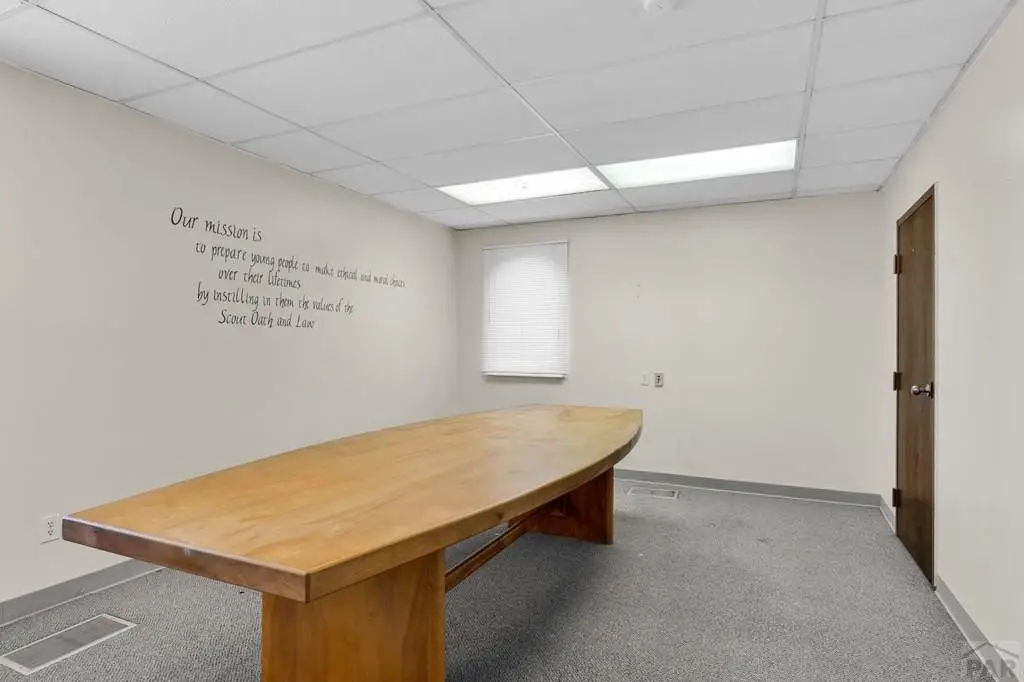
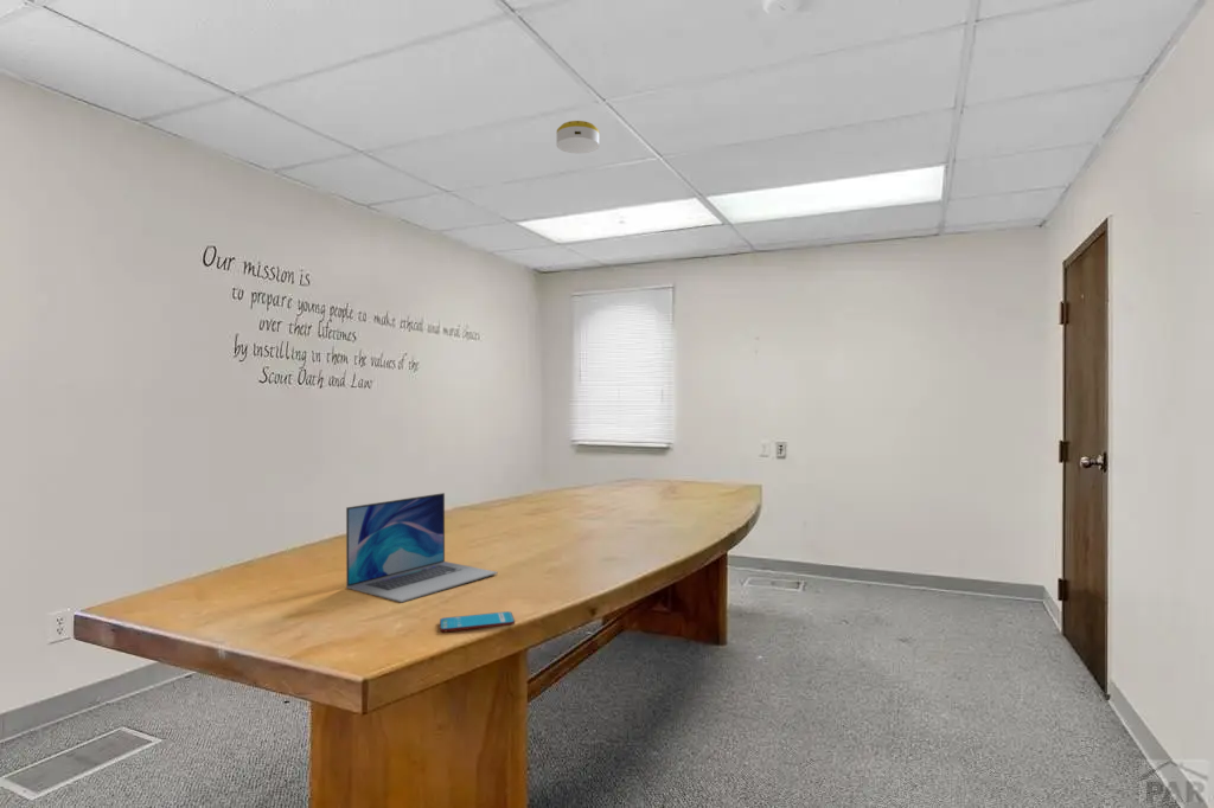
+ laptop [345,492,499,603]
+ smoke detector [556,120,600,154]
+ smartphone [439,610,516,633]
